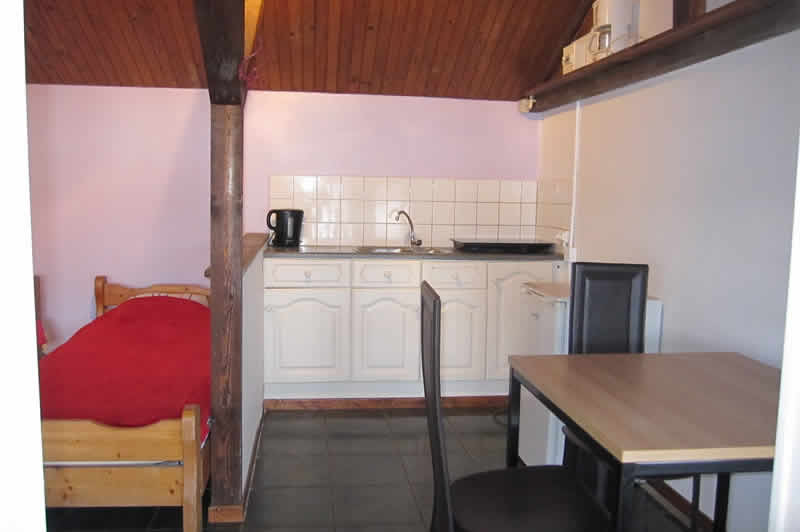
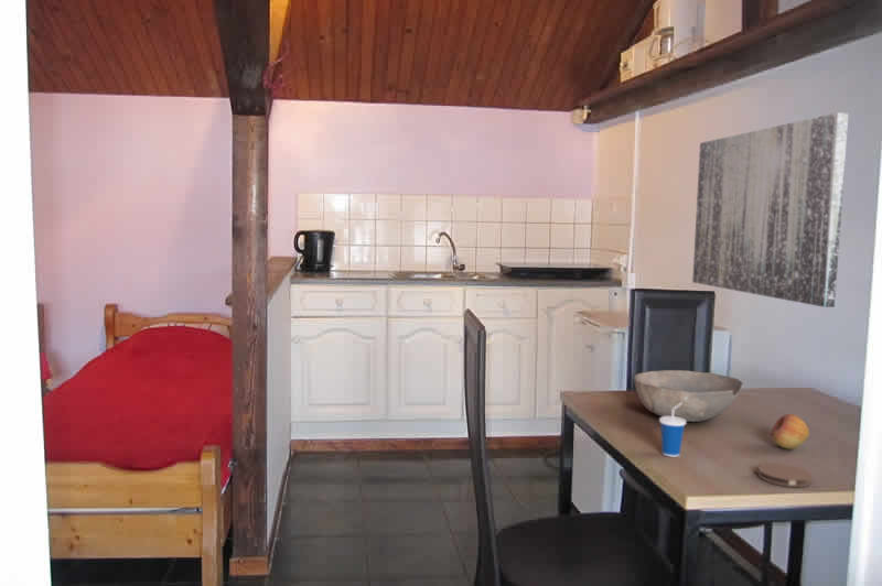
+ fruit [771,413,810,451]
+ cup [658,403,687,457]
+ coaster [757,463,814,488]
+ bowl [633,369,744,423]
+ wall art [691,111,850,308]
